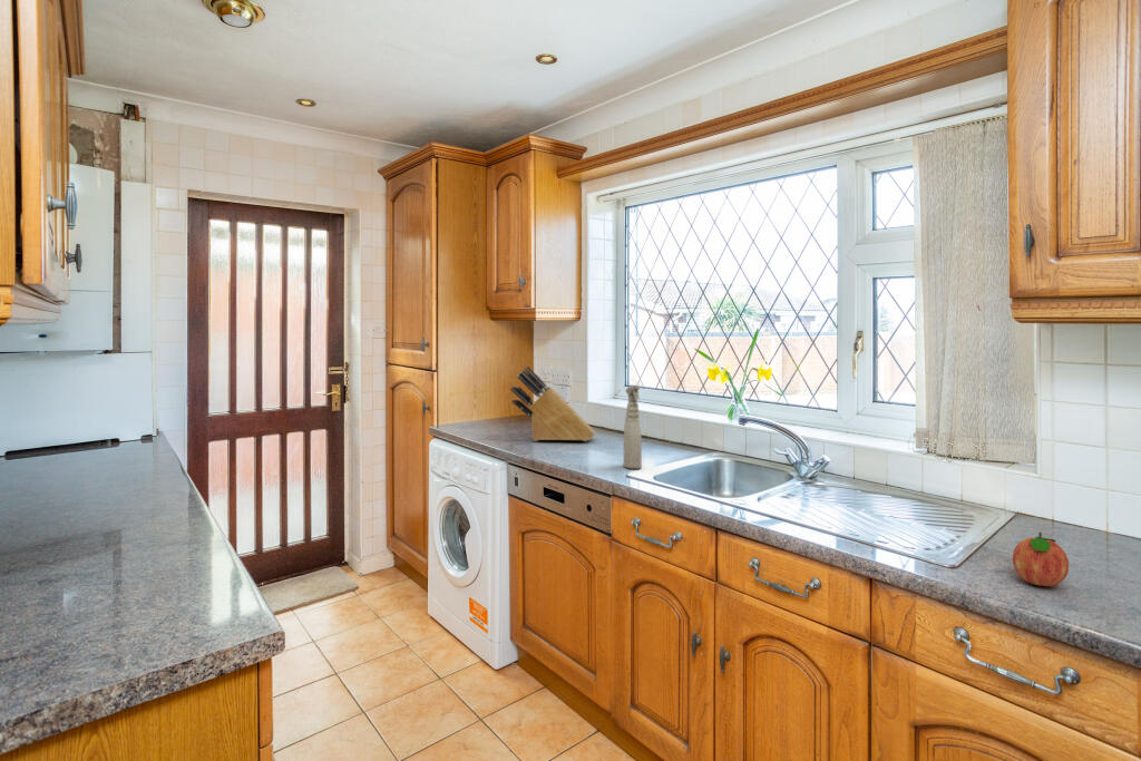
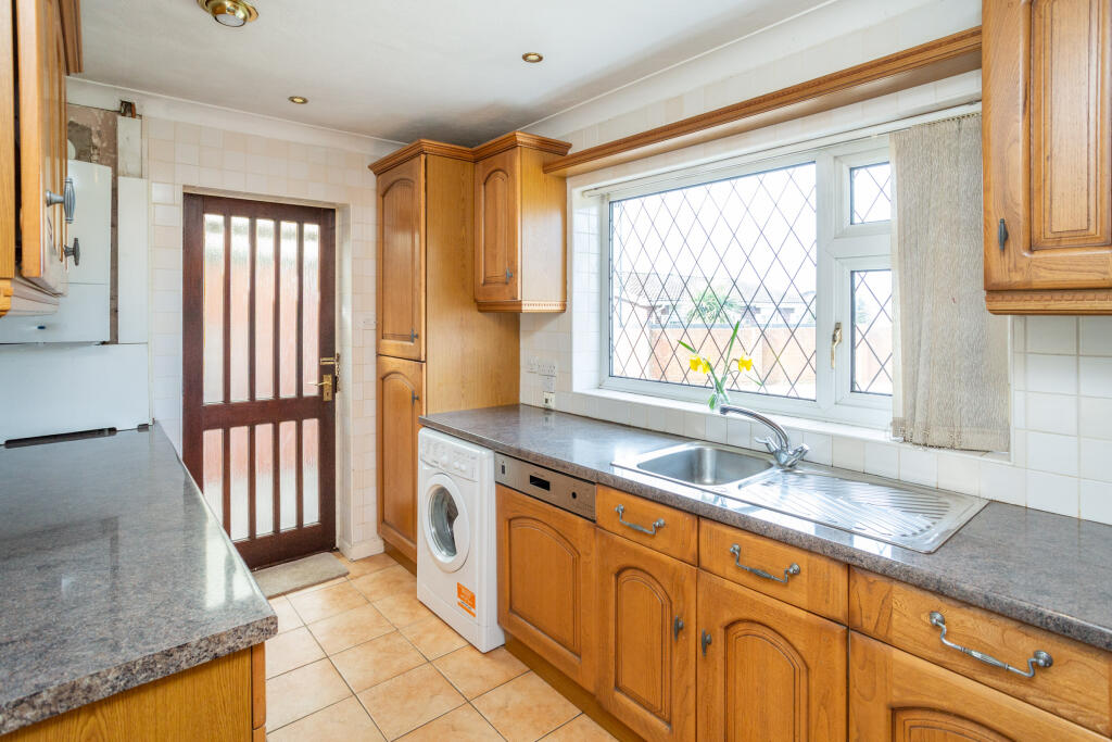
- spray bottle [622,384,643,469]
- fruit [1012,530,1070,587]
- knife block [509,365,596,442]
